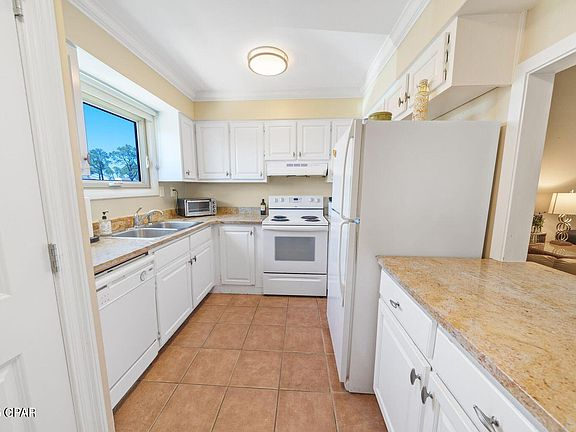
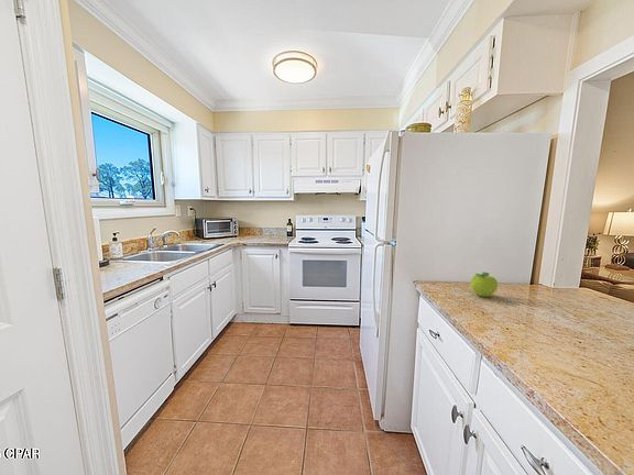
+ fruit [470,272,499,298]
